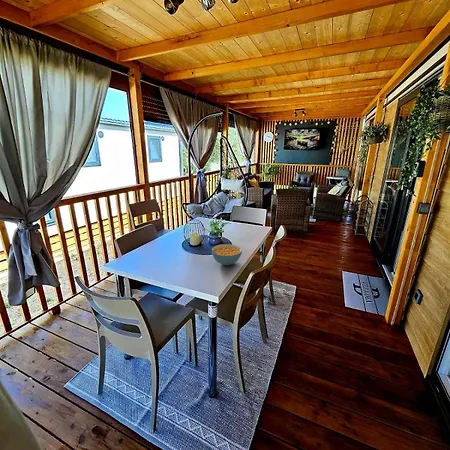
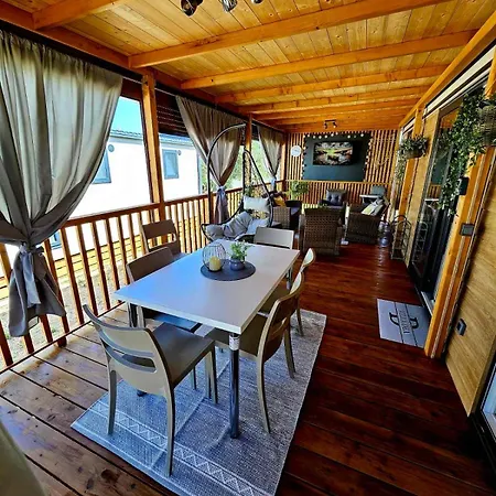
- cereal bowl [211,243,243,266]
